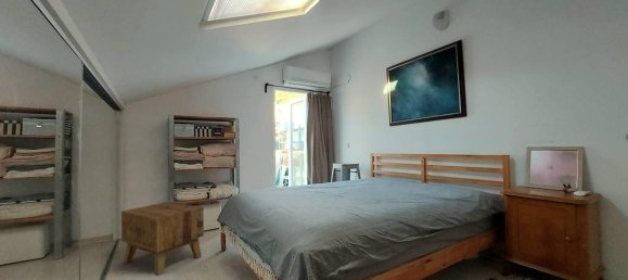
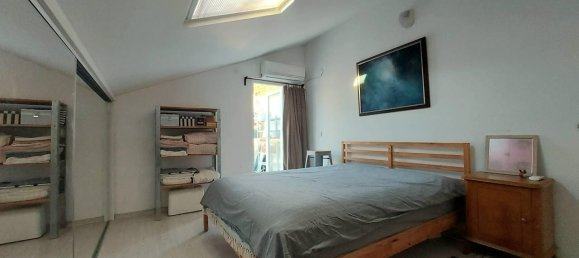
- side table [120,201,205,277]
